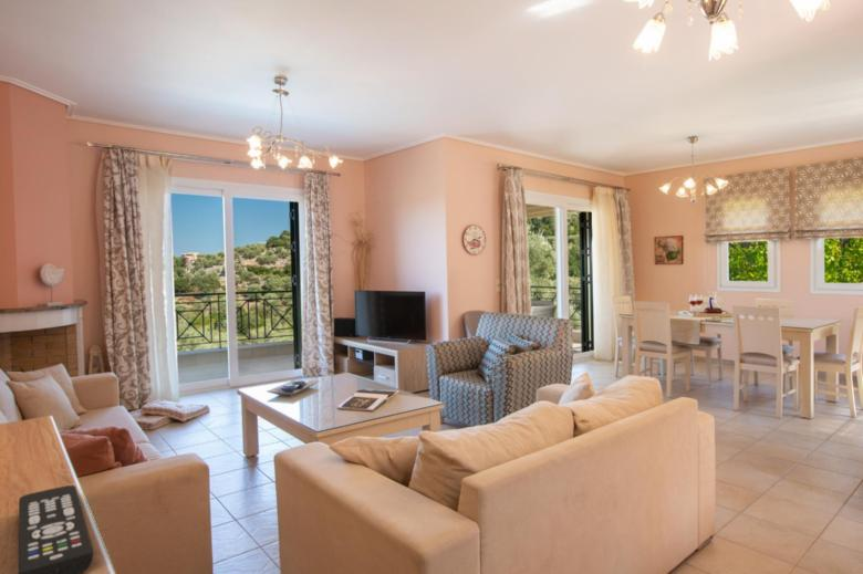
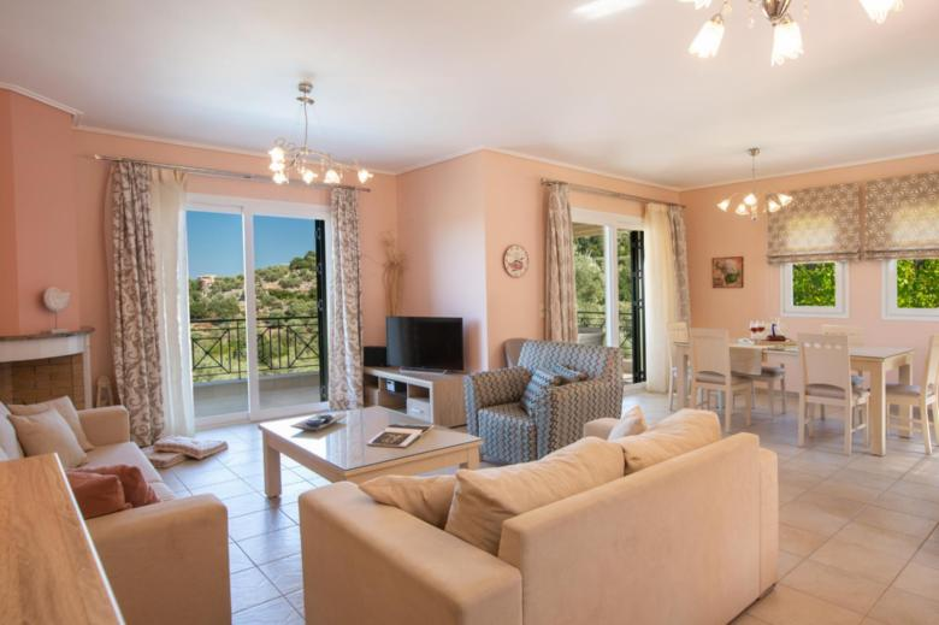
- remote control [18,484,95,574]
